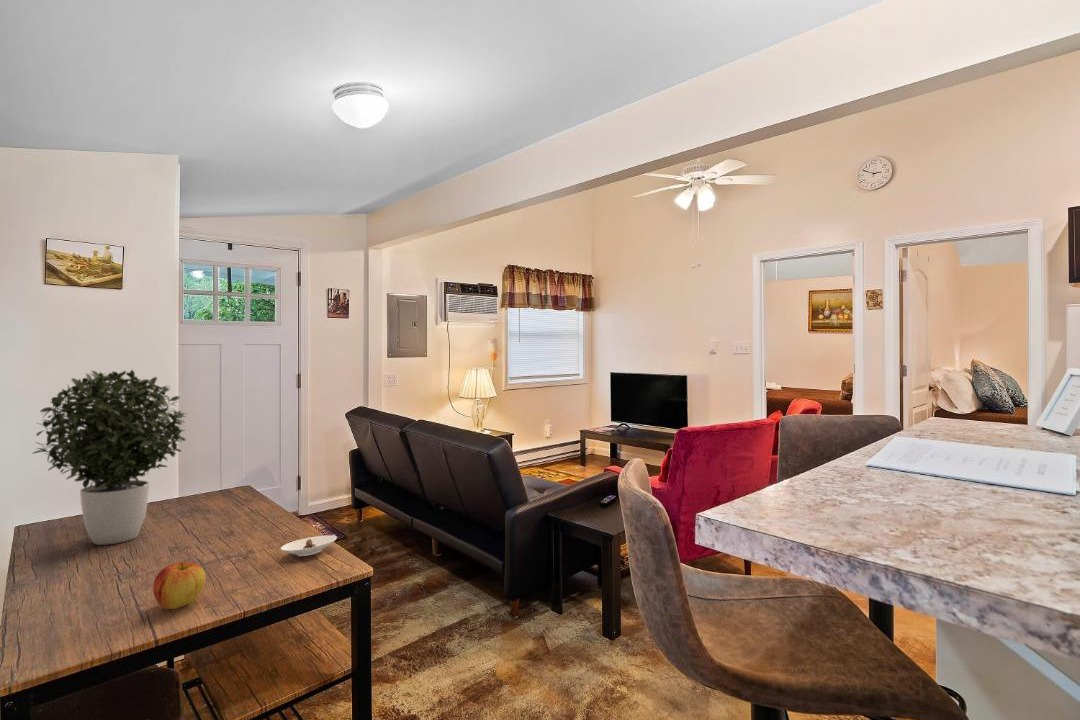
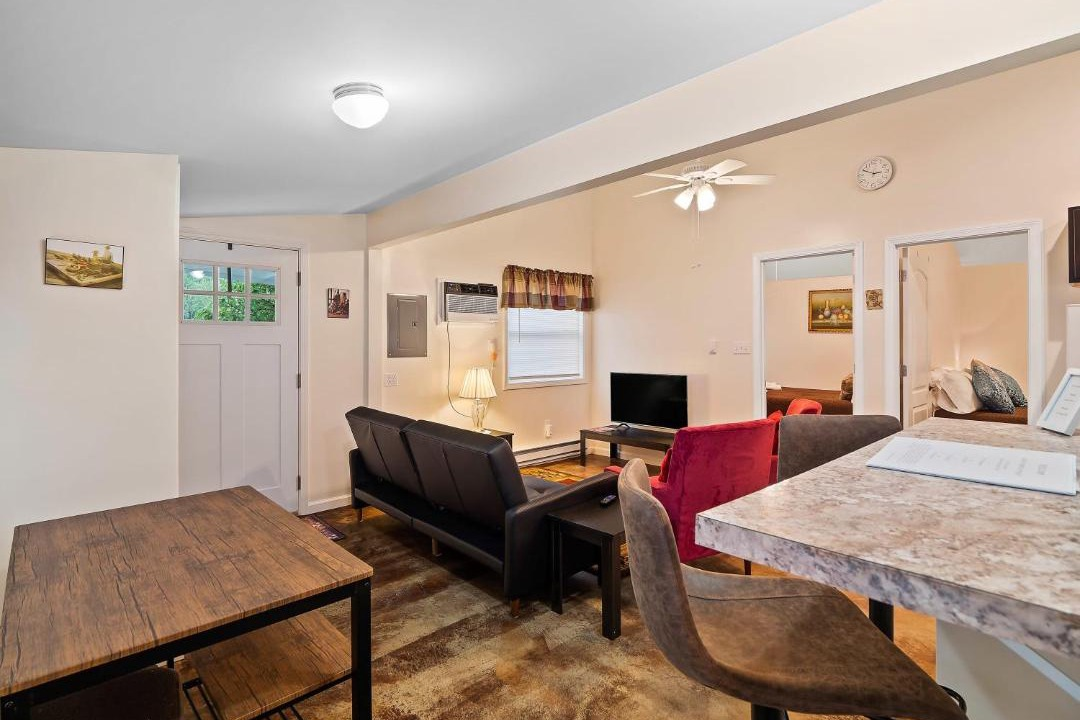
- saucer [280,535,337,557]
- potted plant [31,368,189,546]
- apple [152,561,207,610]
